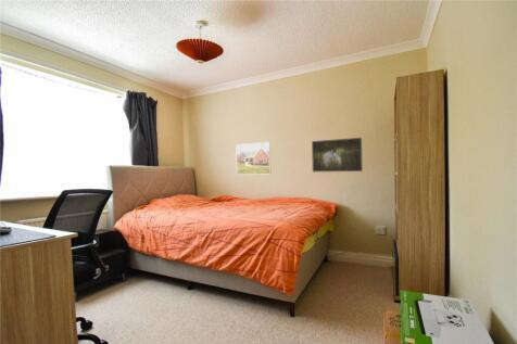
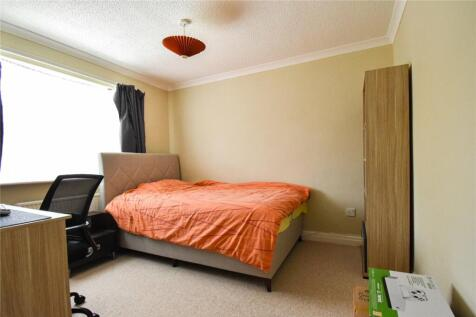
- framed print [235,141,272,176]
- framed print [311,137,364,173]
